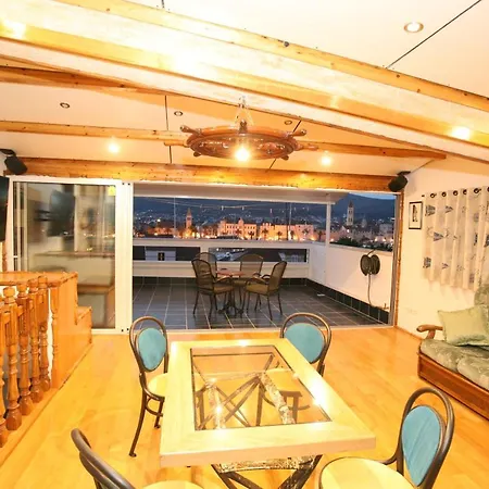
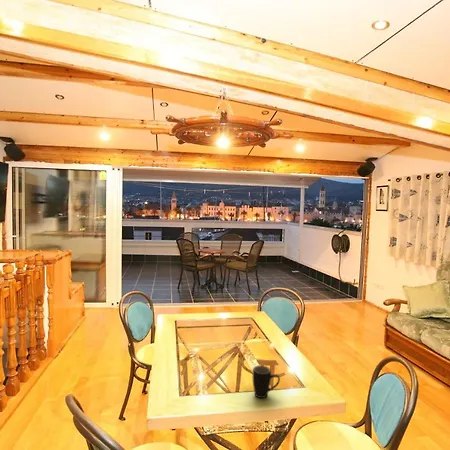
+ mug [252,365,281,399]
